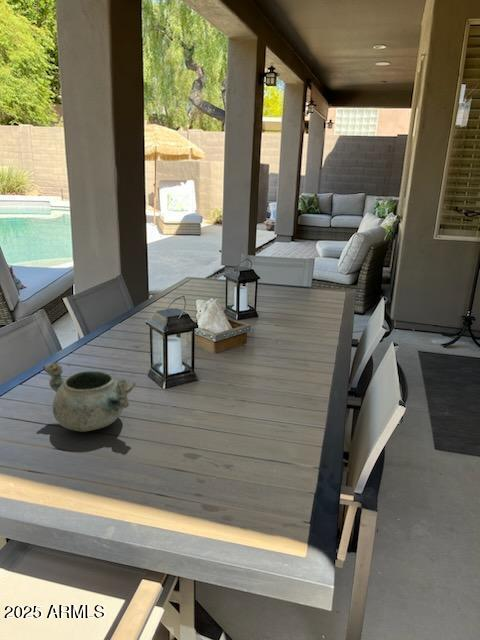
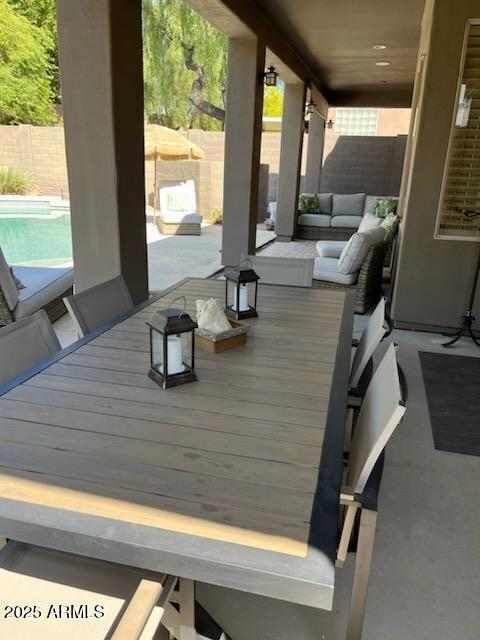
- decorative bowl [42,361,137,432]
